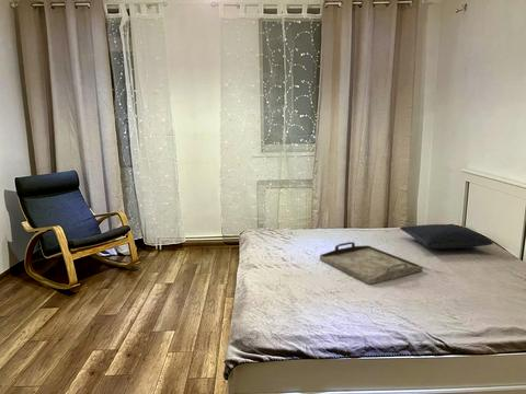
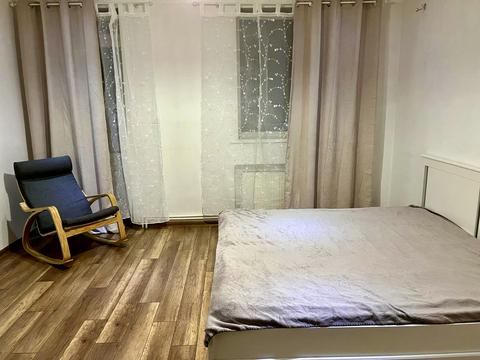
- serving tray [319,241,424,286]
- pillow [399,223,494,250]
